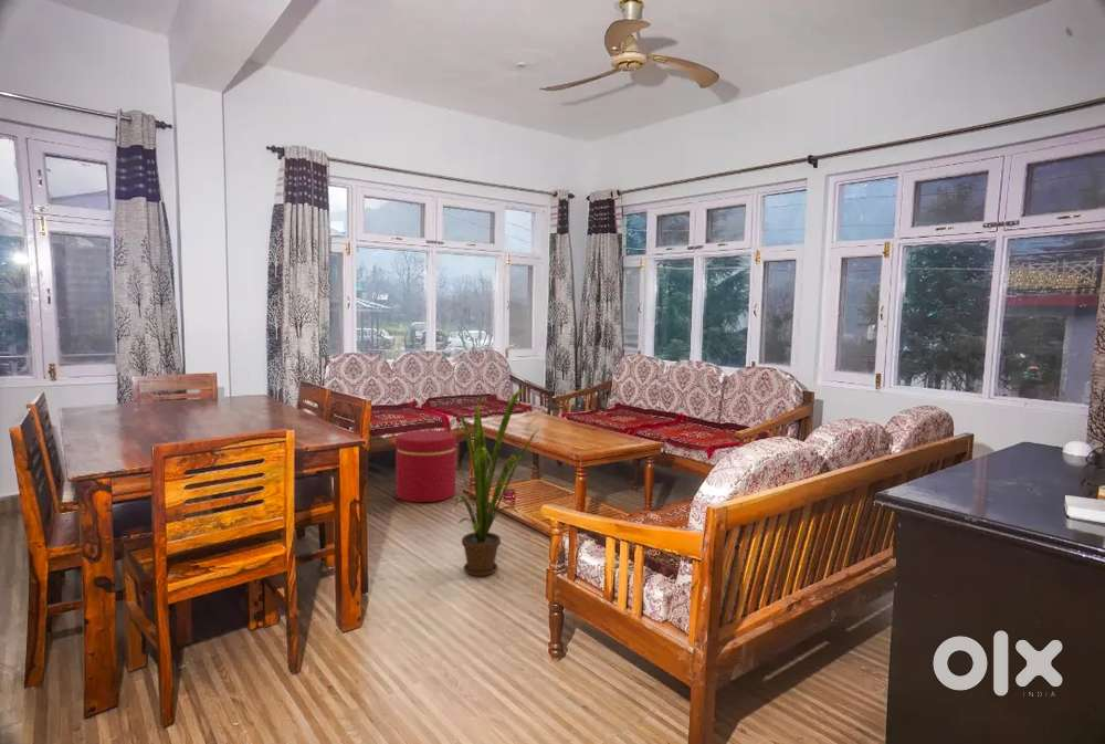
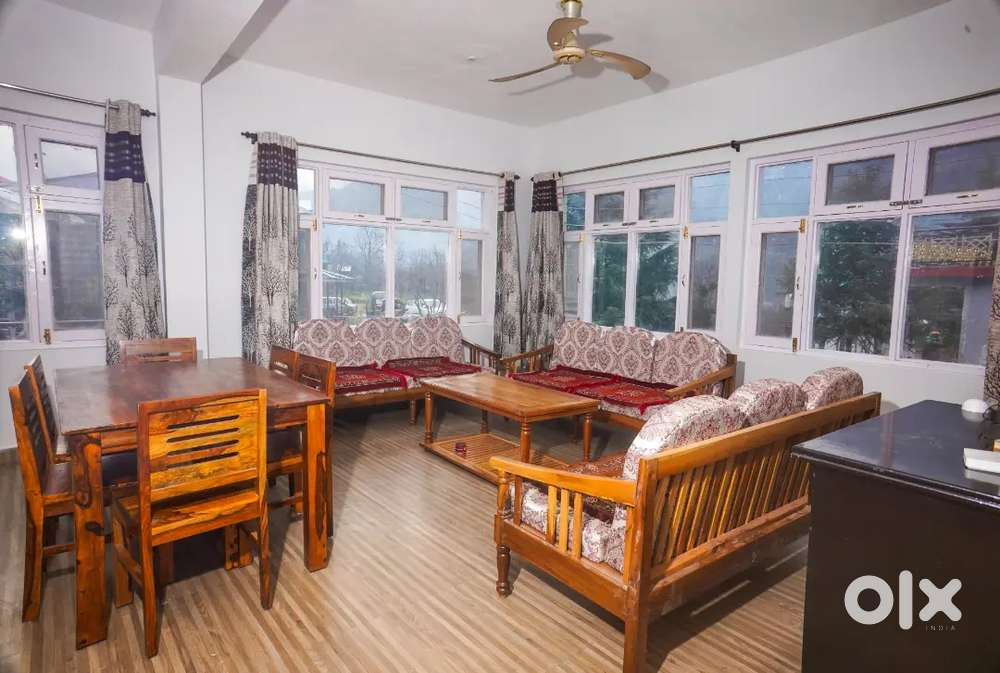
- house plant [451,387,540,577]
- ottoman [394,429,457,503]
